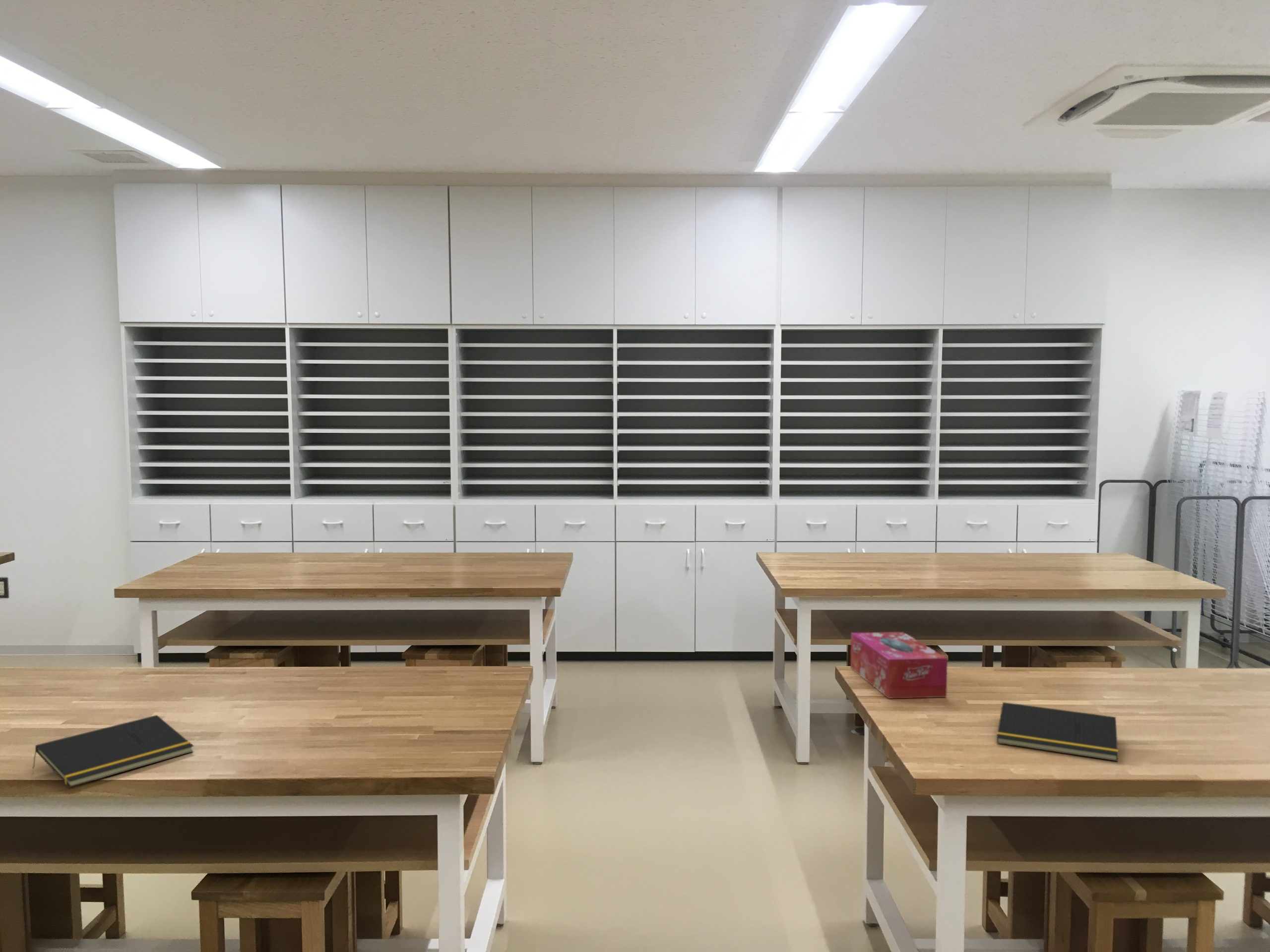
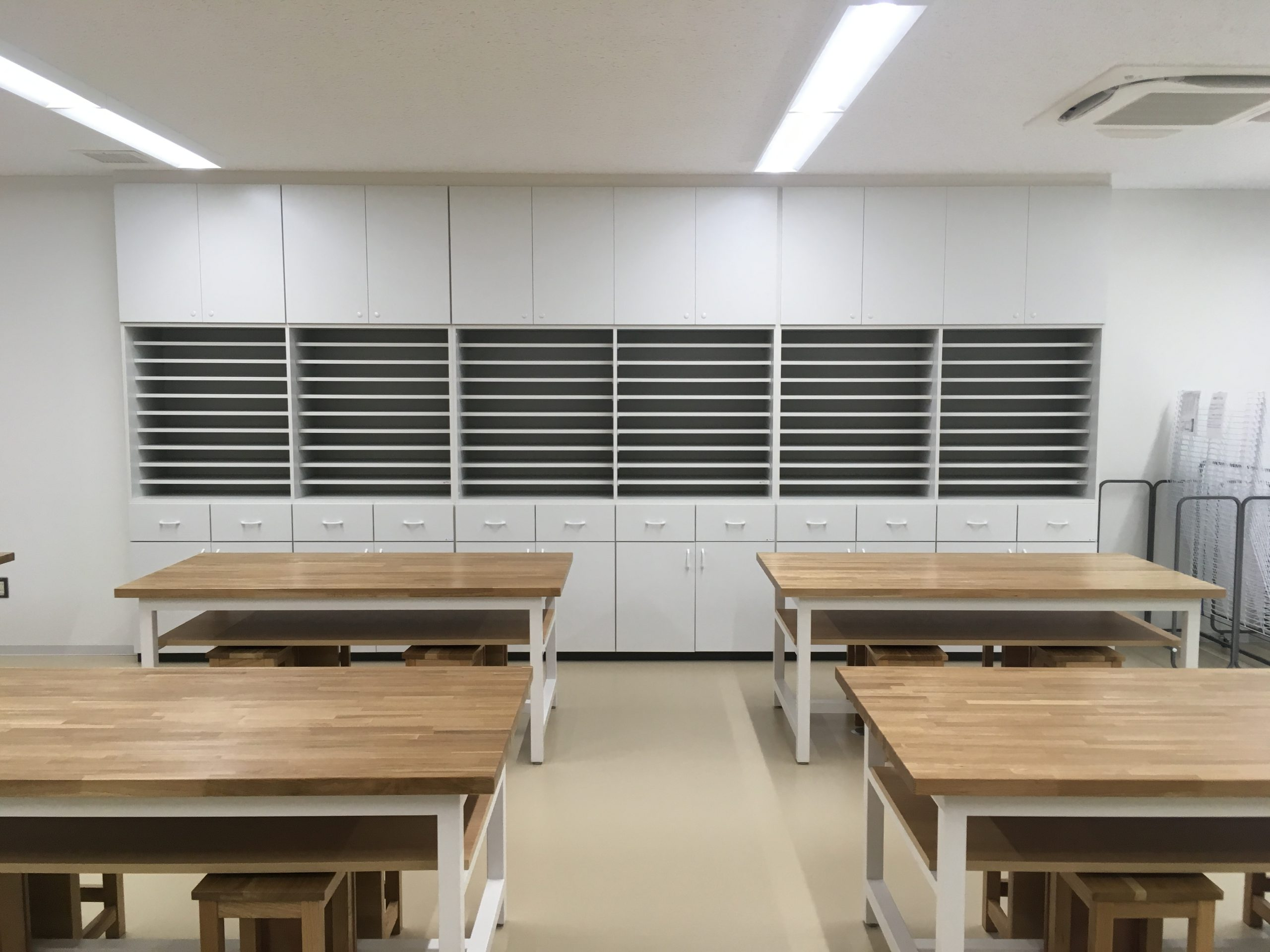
- tissue box [850,631,948,699]
- notepad [996,702,1119,762]
- notepad [32,714,194,788]
